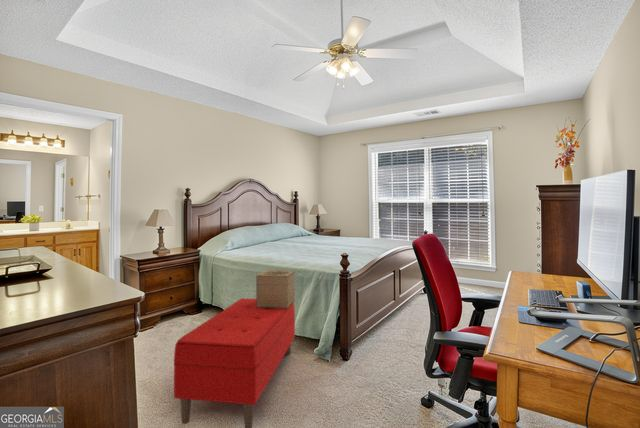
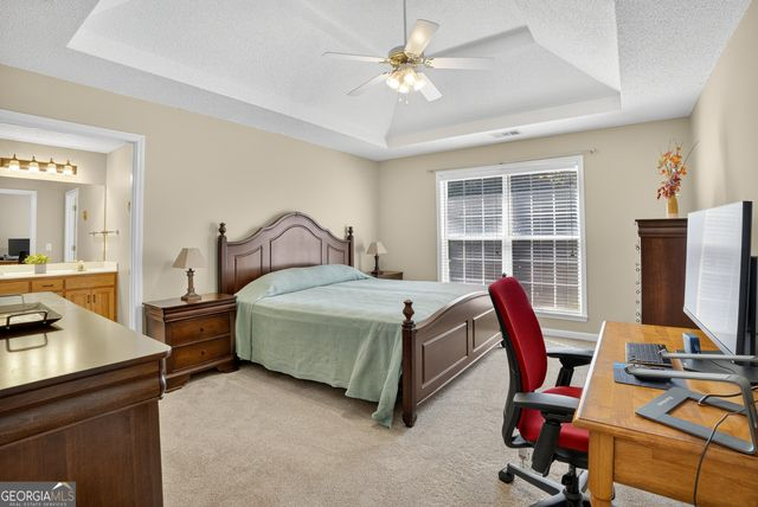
- bench [173,297,296,428]
- decorative box [255,269,296,309]
